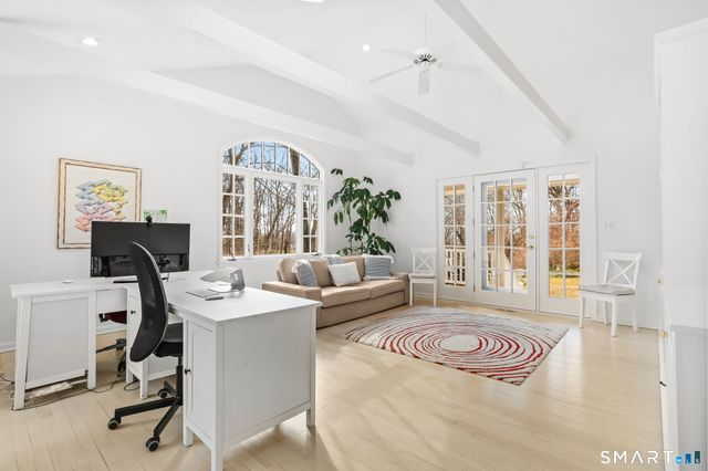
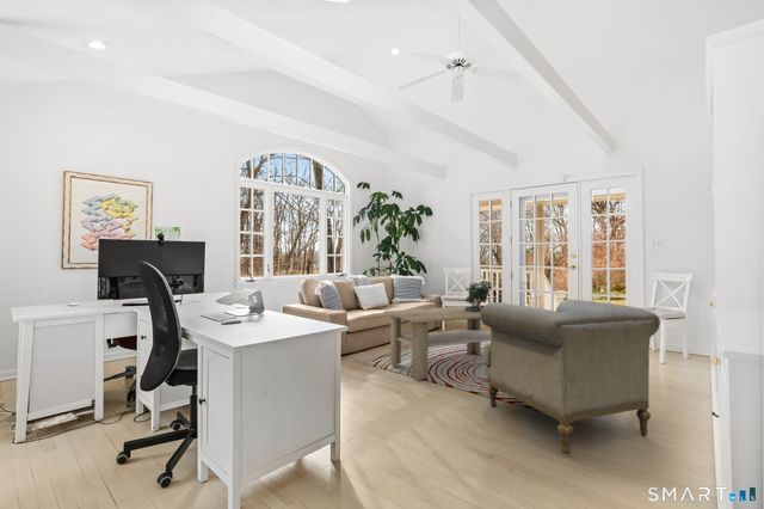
+ potted plant [463,278,493,312]
+ armchair [480,299,661,455]
+ coffee table [383,306,491,380]
